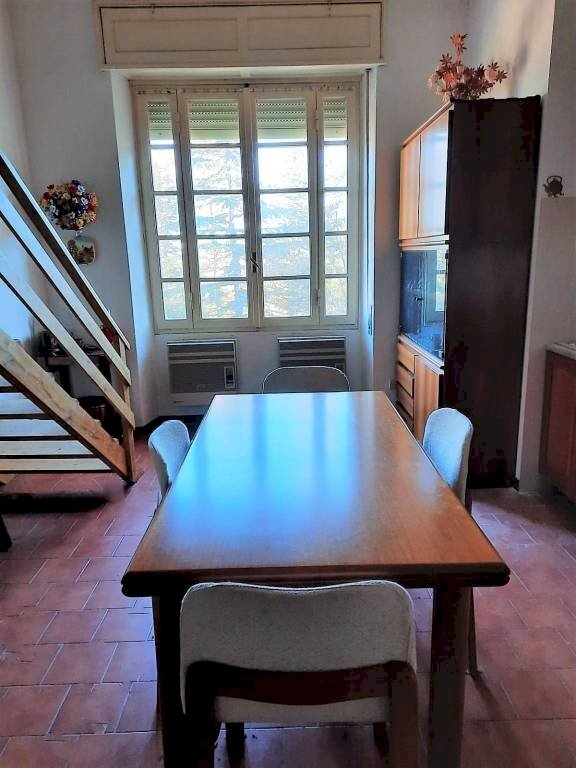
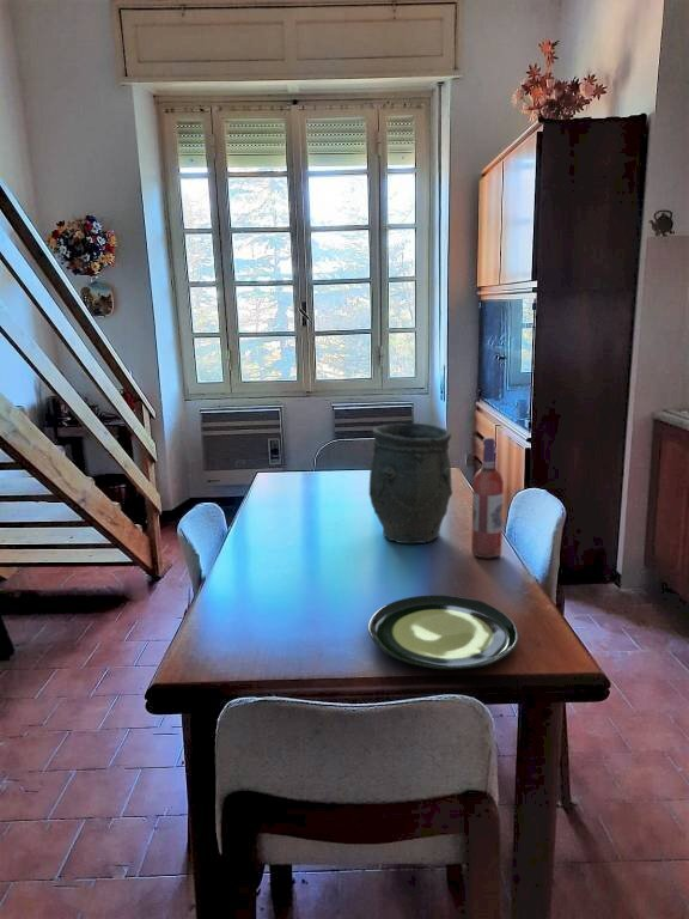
+ vase [367,422,453,544]
+ plate [367,594,519,670]
+ wine bottle [470,437,505,559]
